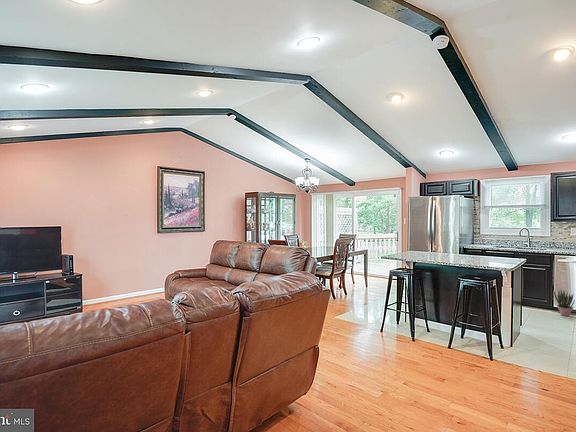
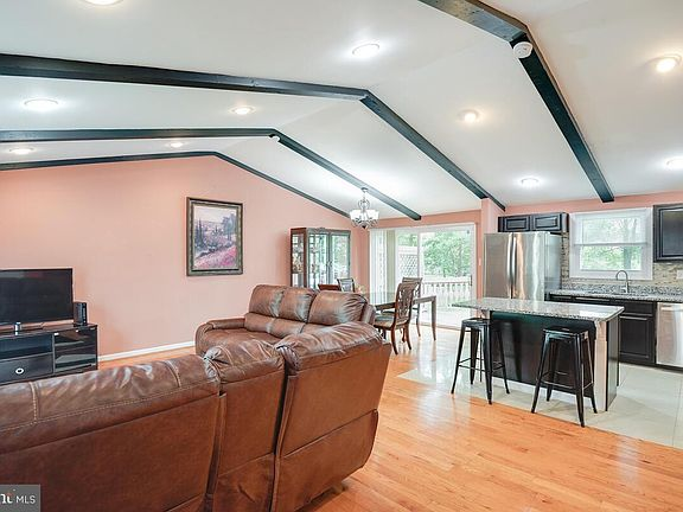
- potted plant [552,288,576,317]
